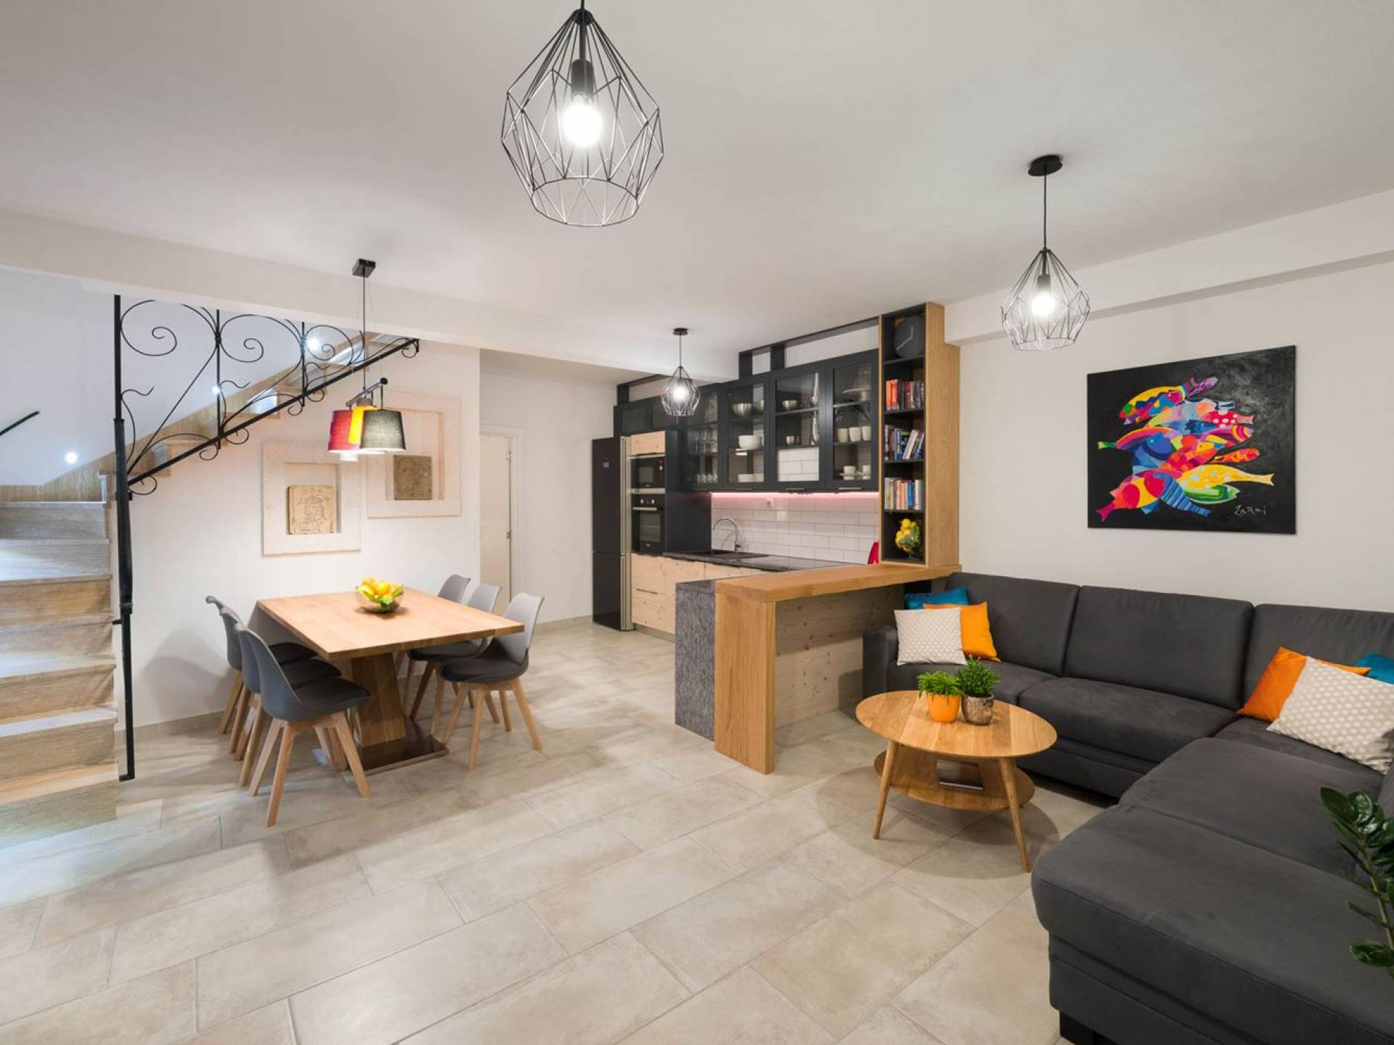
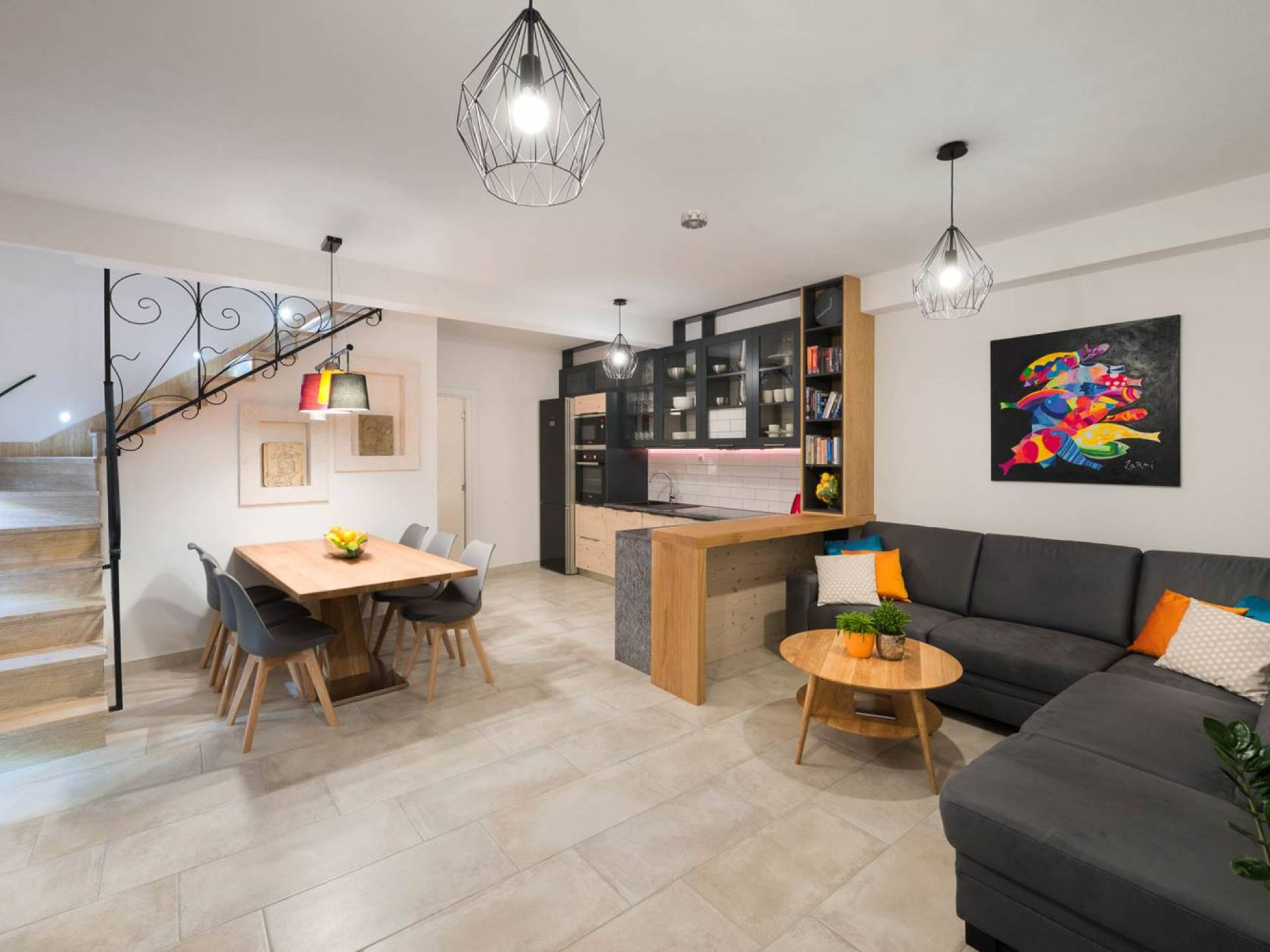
+ smoke detector [681,209,708,229]
